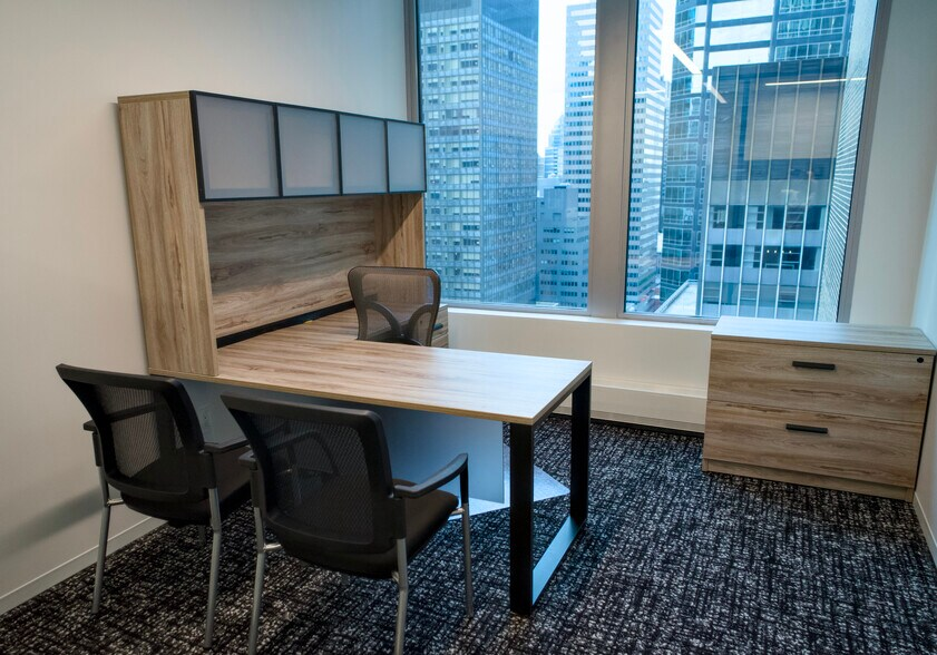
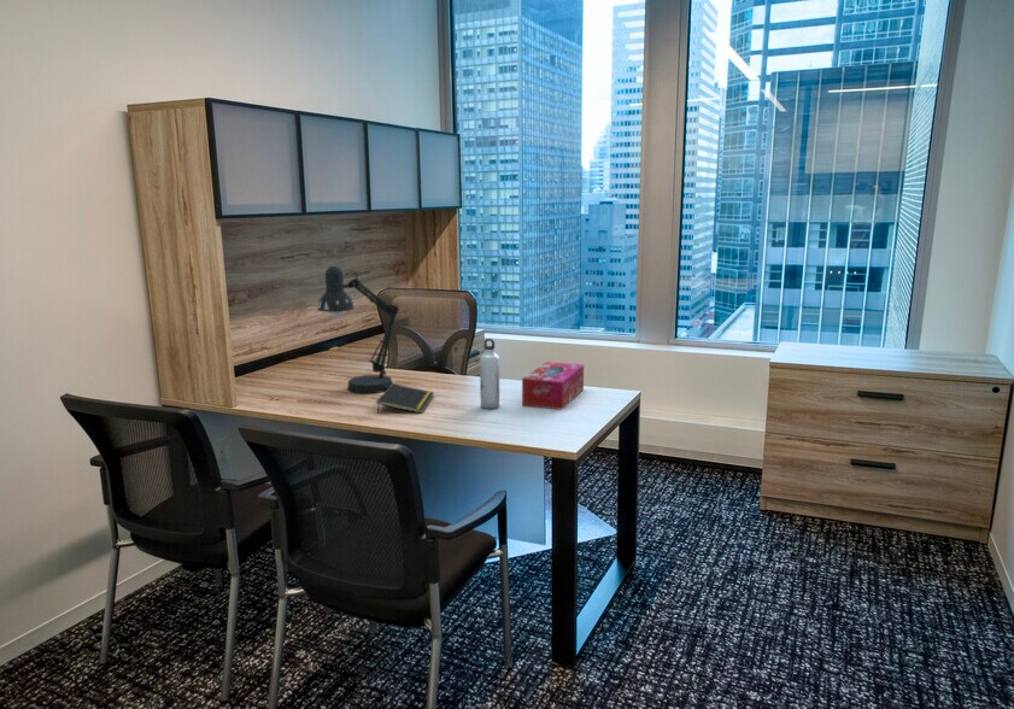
+ desk lamp [316,265,400,394]
+ tissue box [521,361,585,410]
+ notepad [375,382,435,415]
+ water bottle [479,338,500,410]
